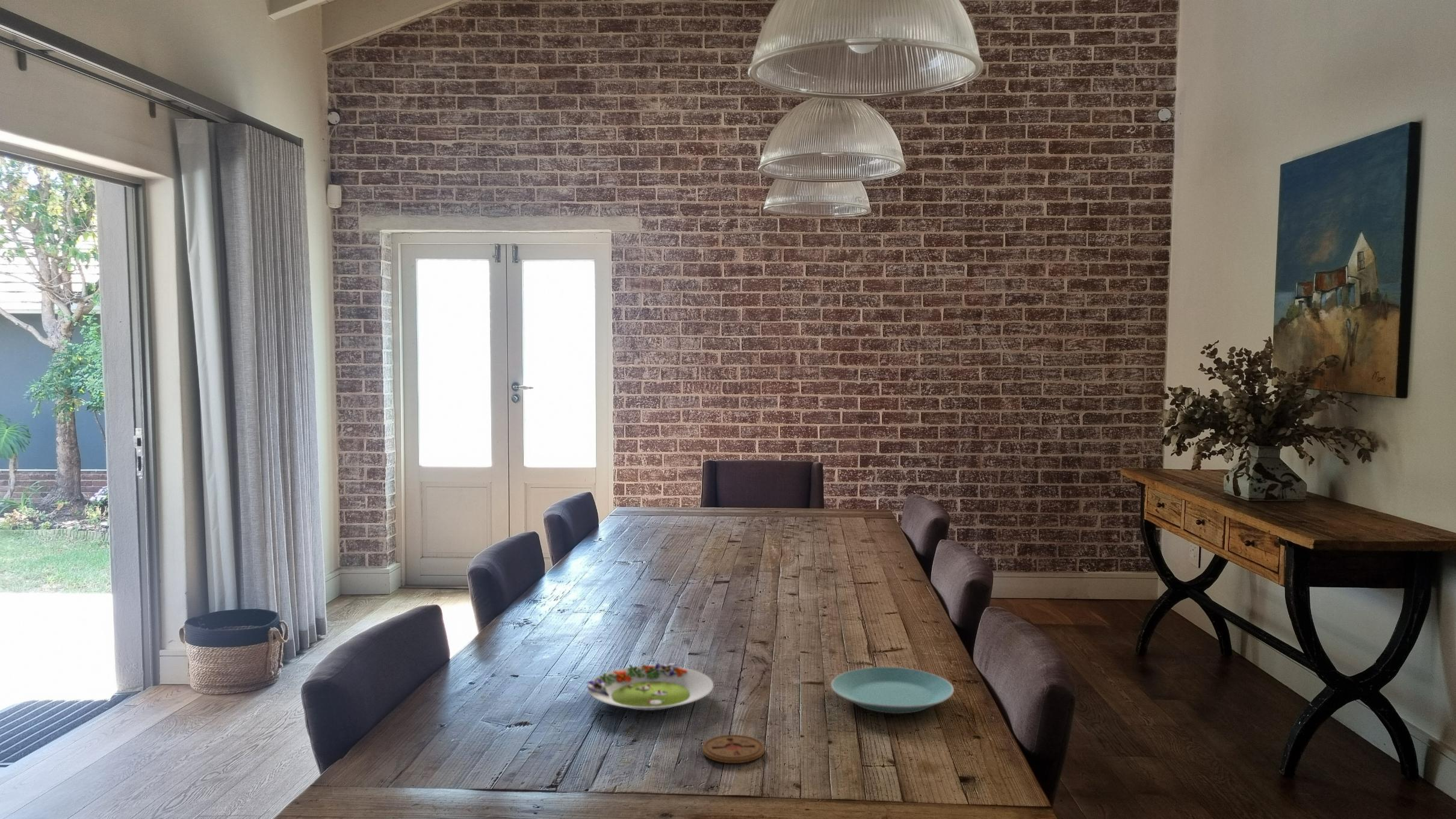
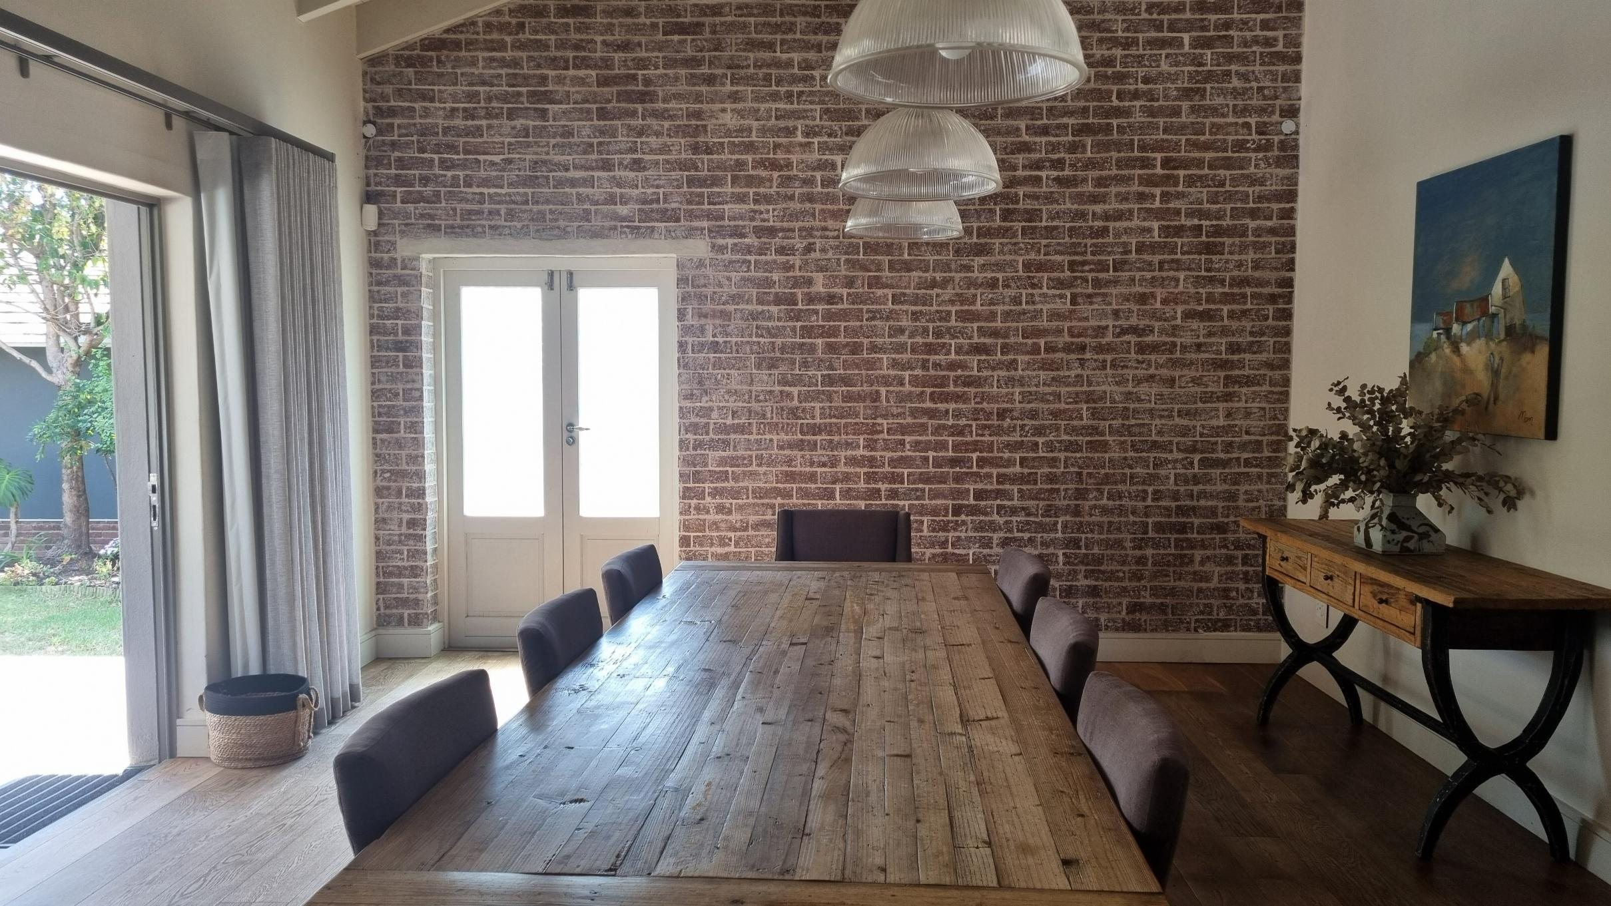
- plate [831,666,955,714]
- coaster [702,734,765,764]
- salad plate [585,663,714,711]
